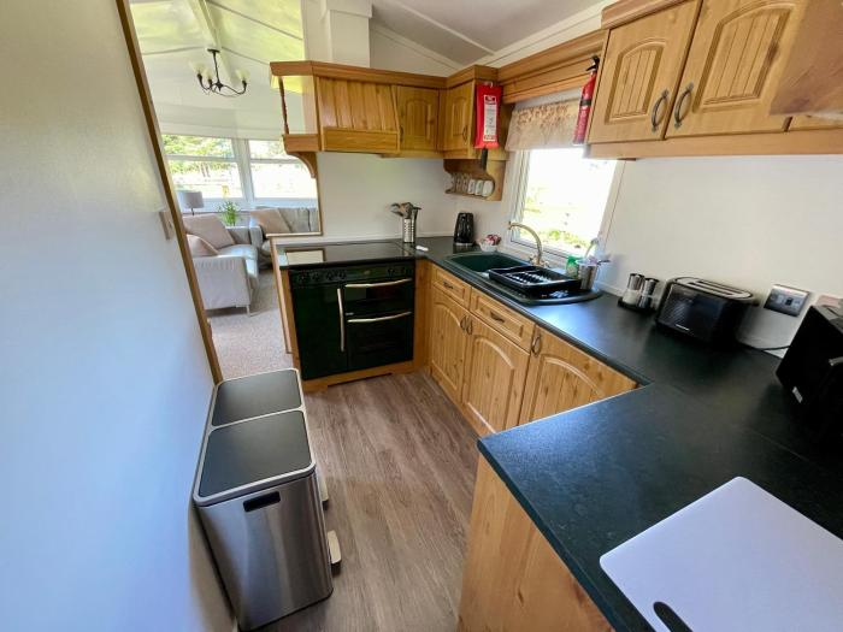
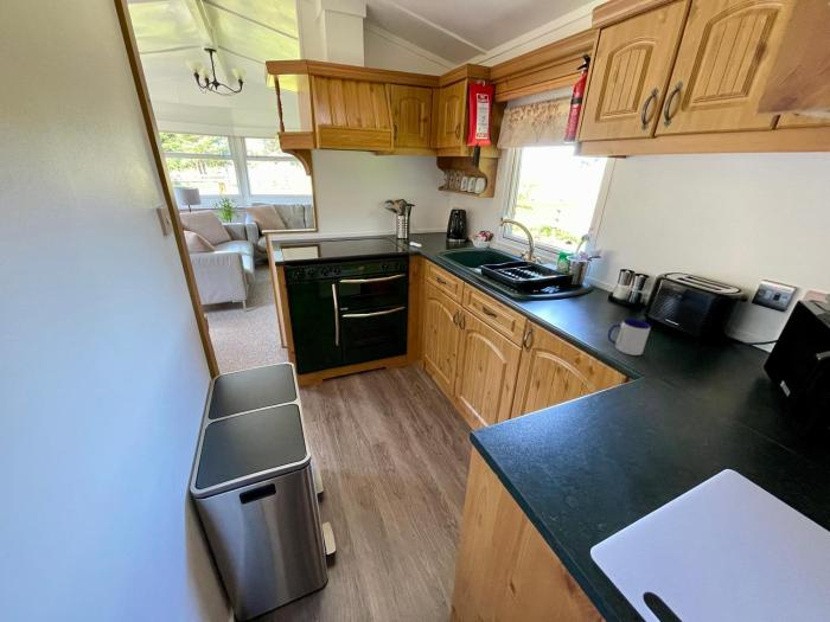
+ mug [607,318,652,357]
